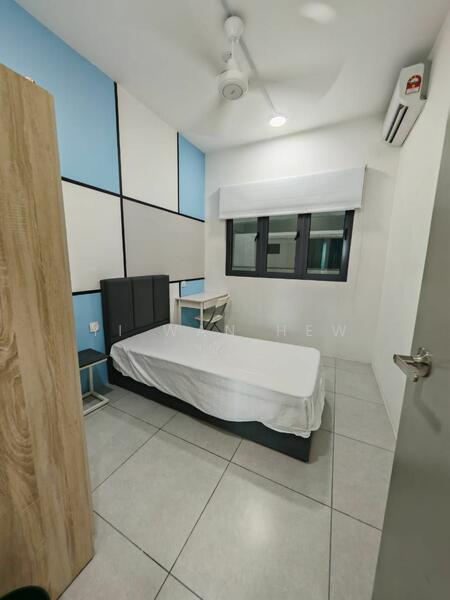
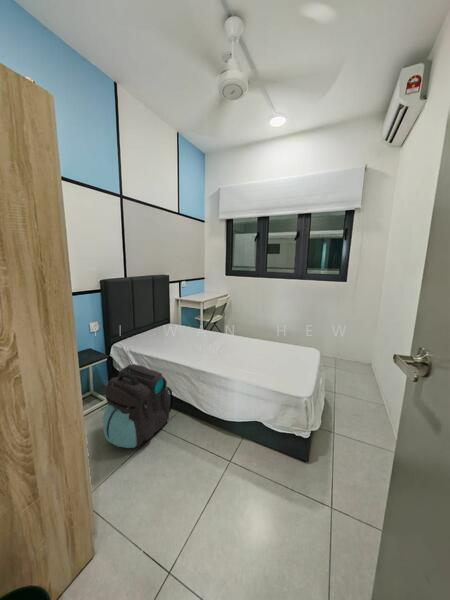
+ backpack [102,363,175,449]
